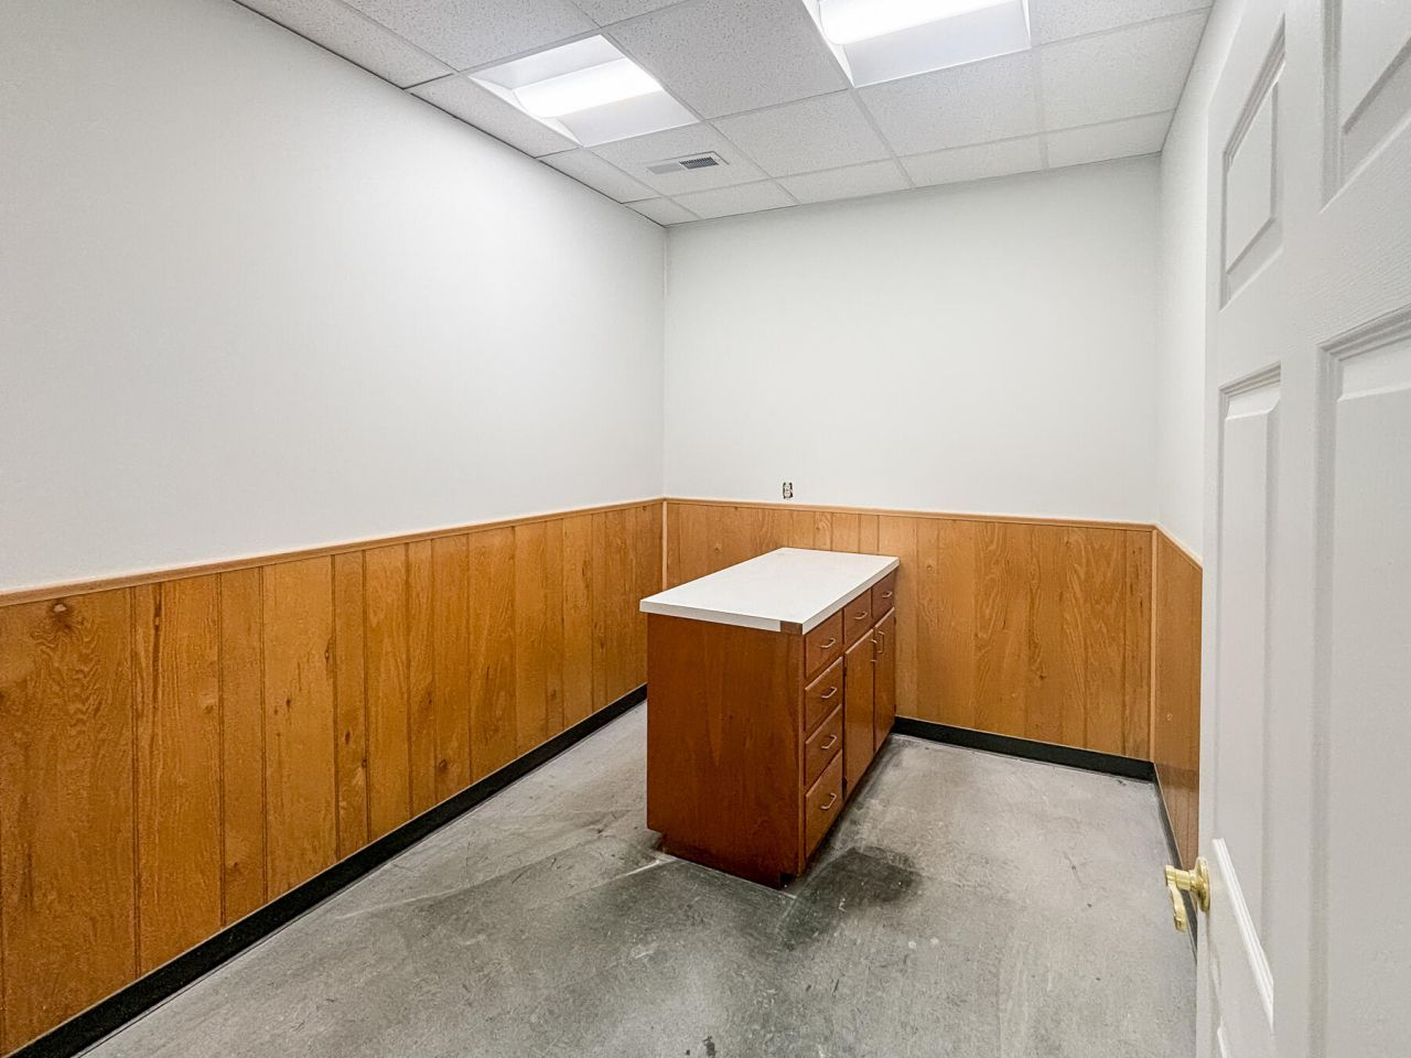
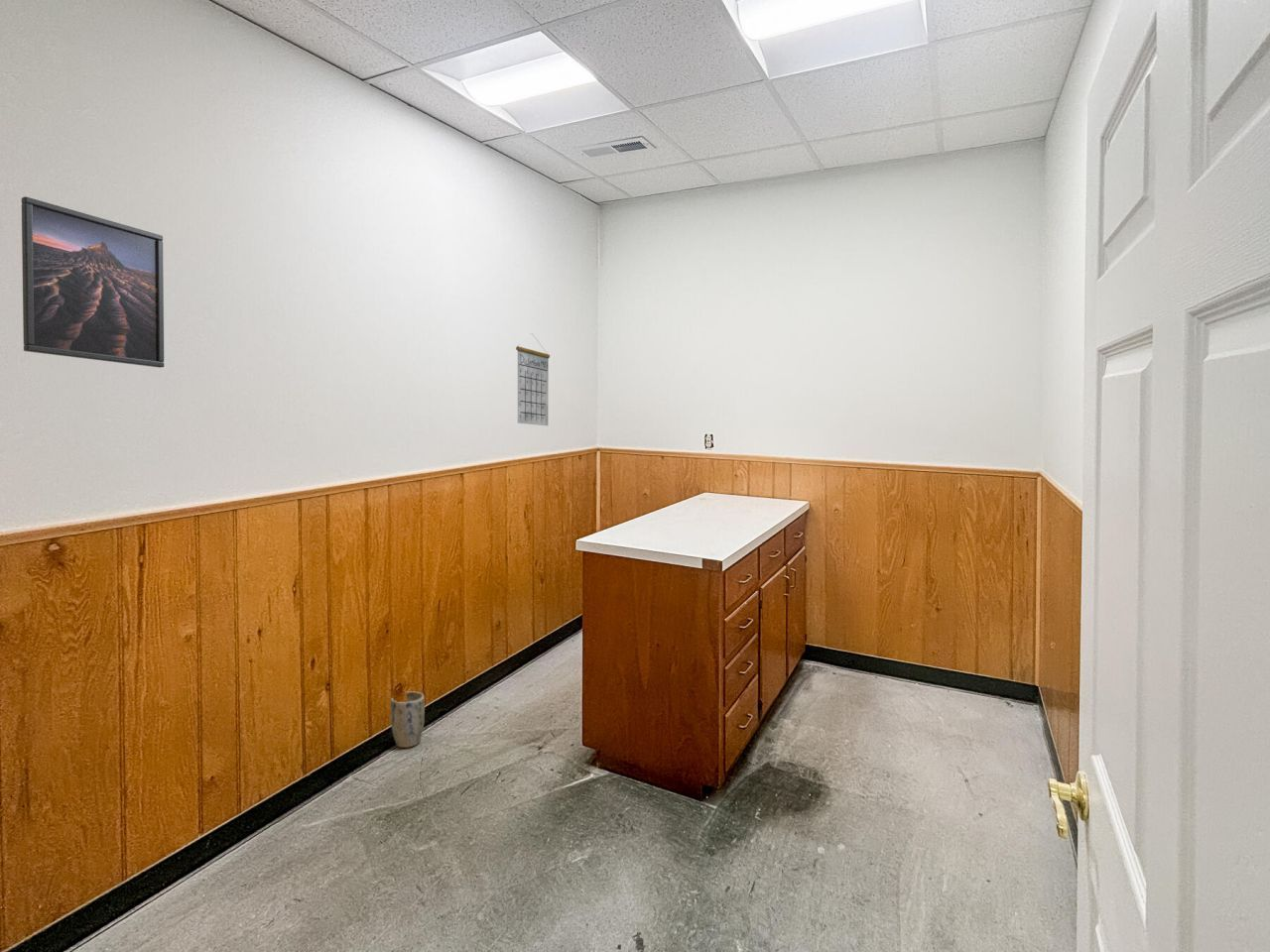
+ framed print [21,195,165,369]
+ calendar [515,332,551,426]
+ plant pot [390,691,426,749]
